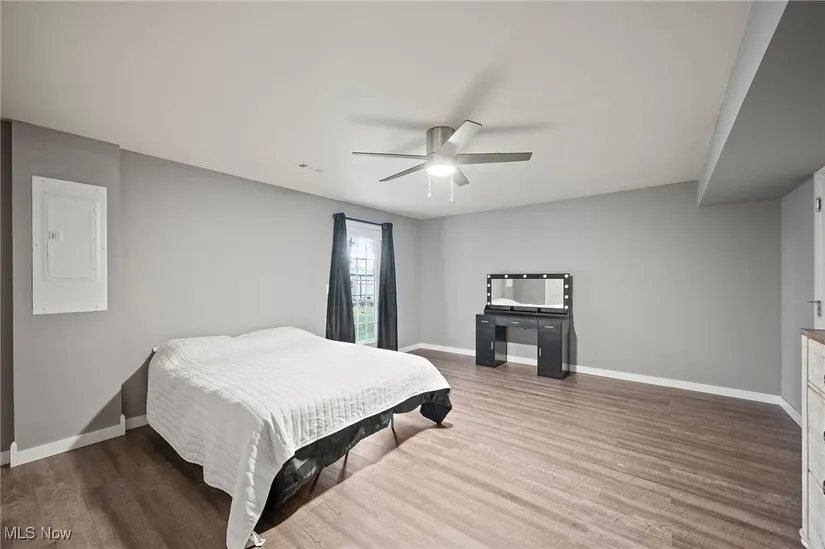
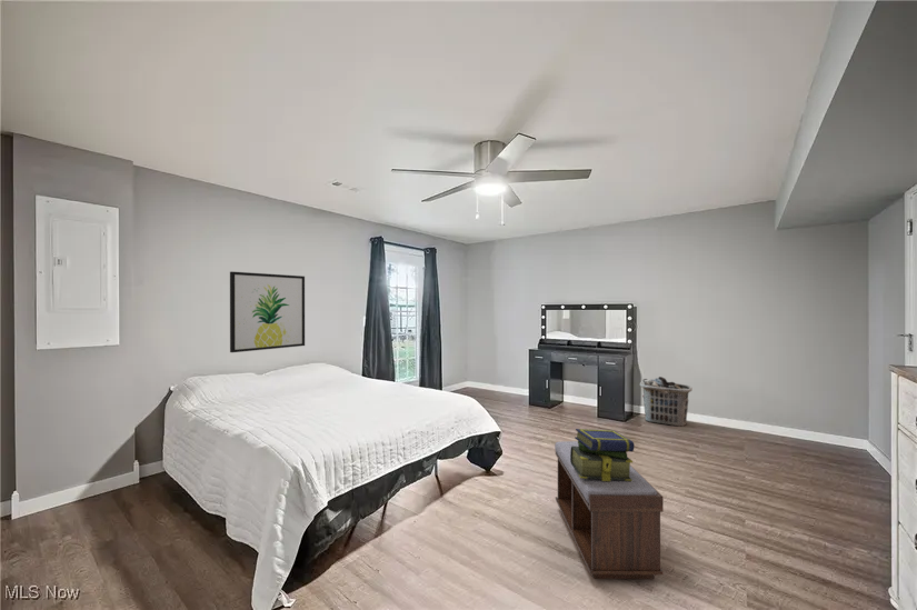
+ clothes hamper [639,376,694,428]
+ bench [554,440,665,580]
+ stack of books [570,428,636,481]
+ wall art [229,270,306,353]
